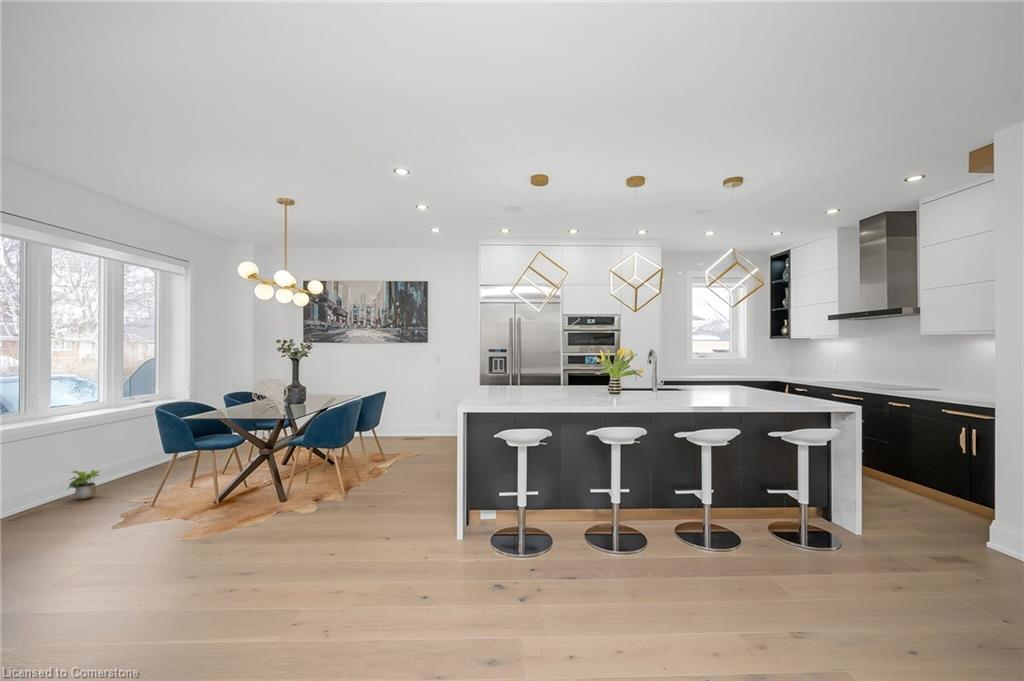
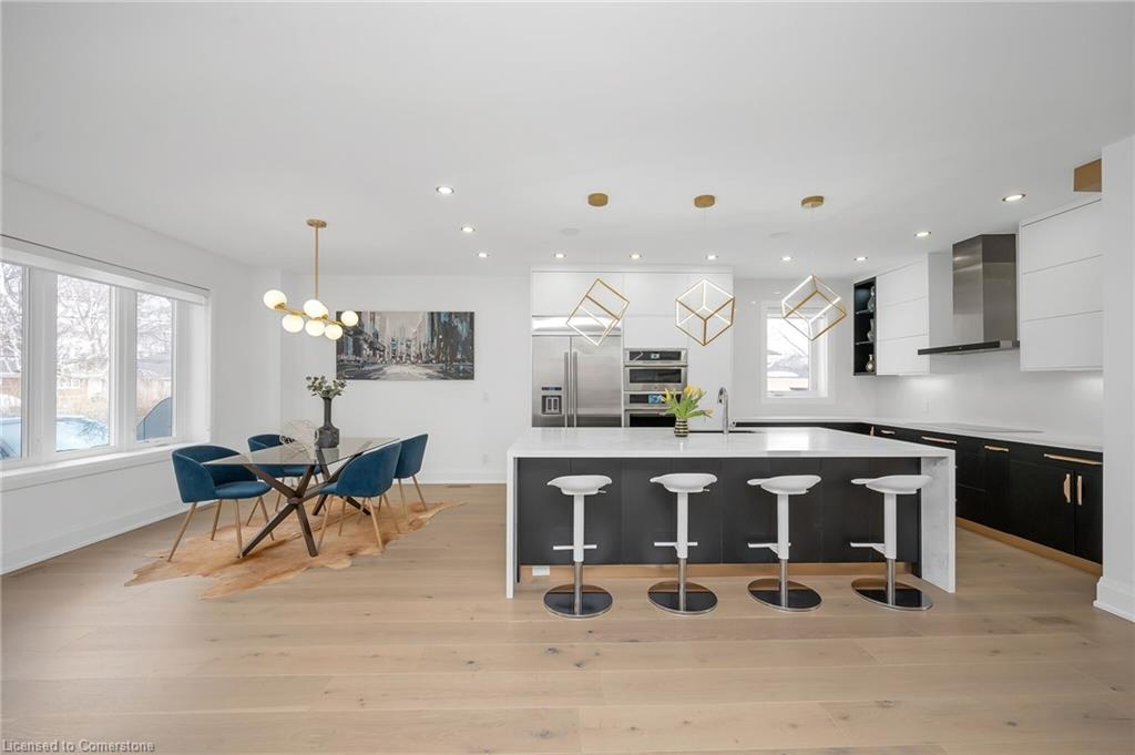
- potted plant [66,469,101,501]
